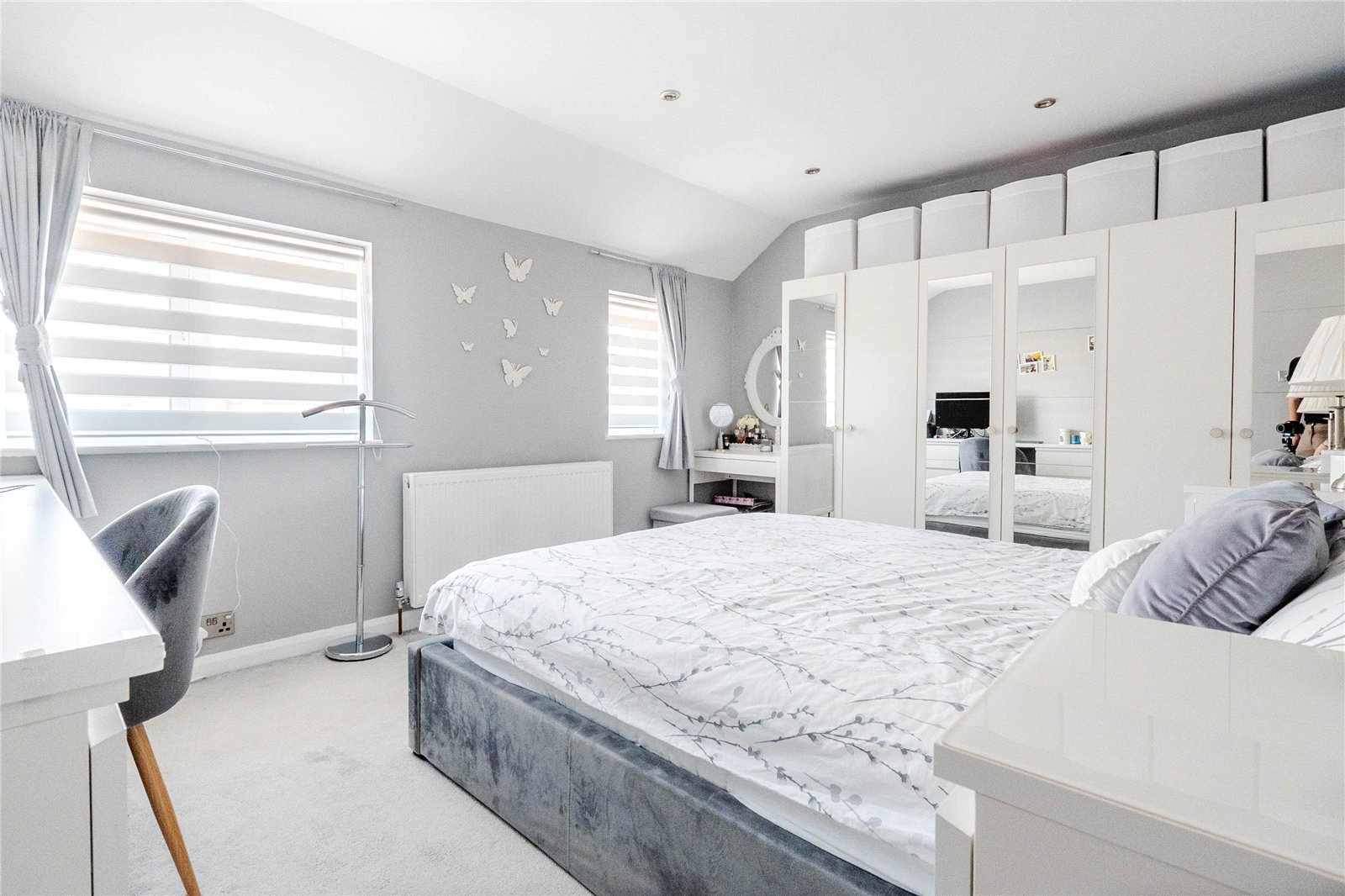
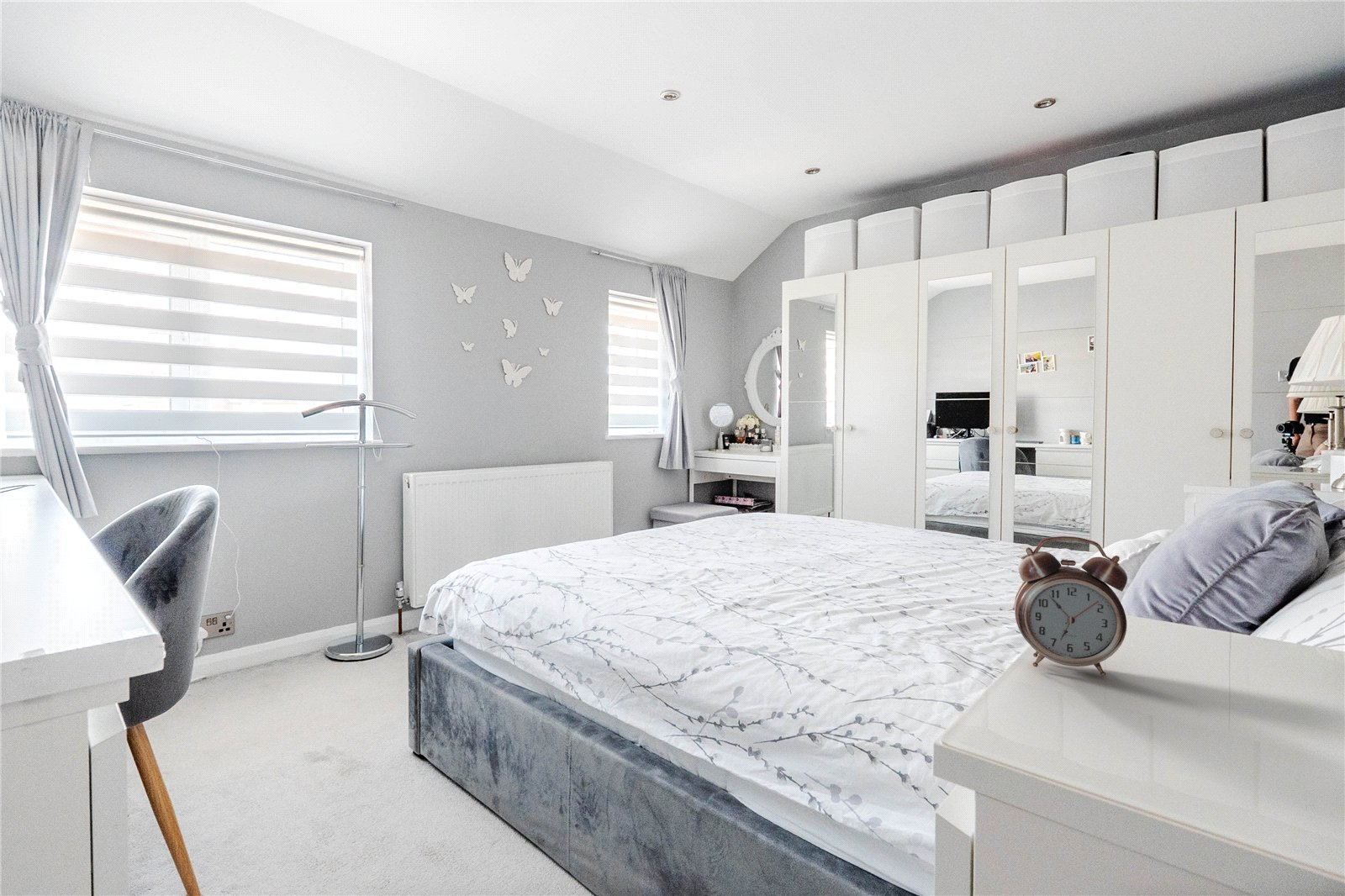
+ alarm clock [1014,535,1128,677]
